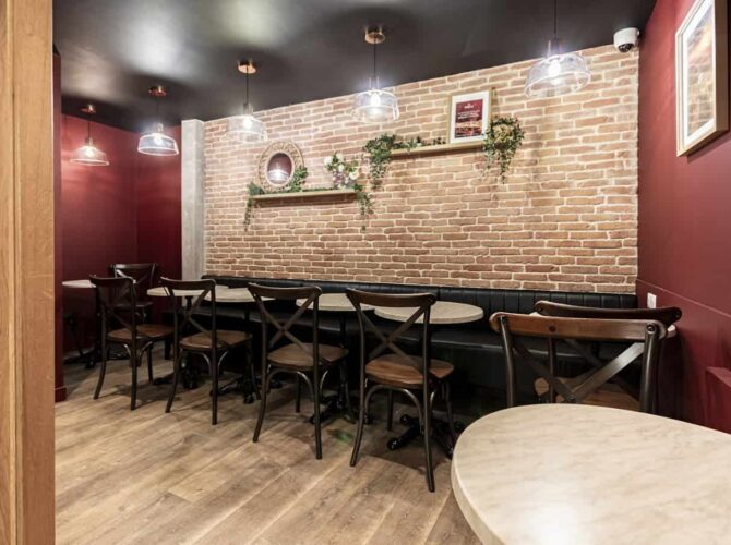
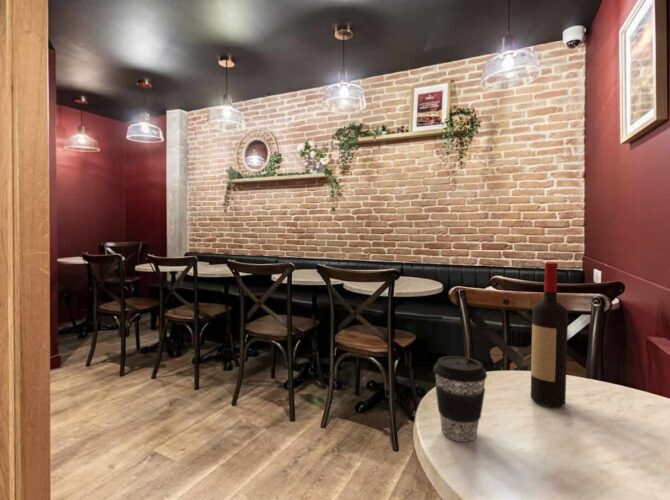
+ coffee cup [432,355,488,443]
+ wine bottle [530,261,569,409]
